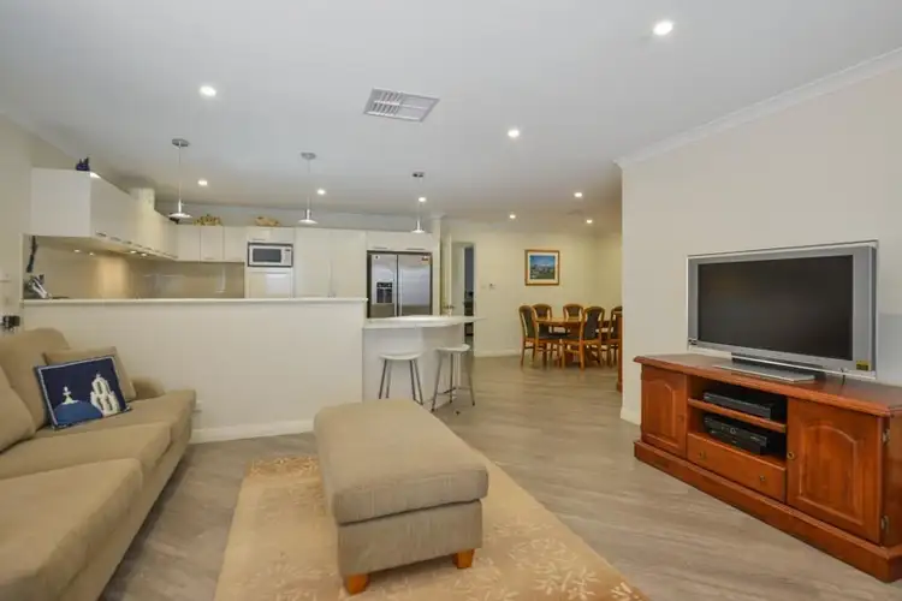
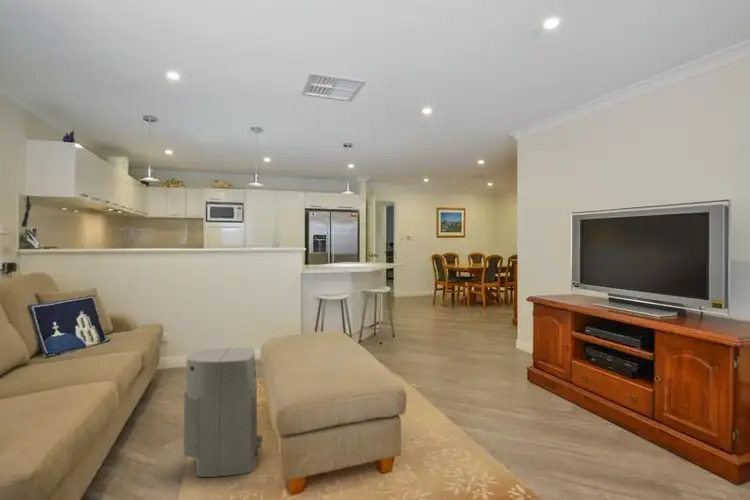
+ air purifier [183,347,264,478]
